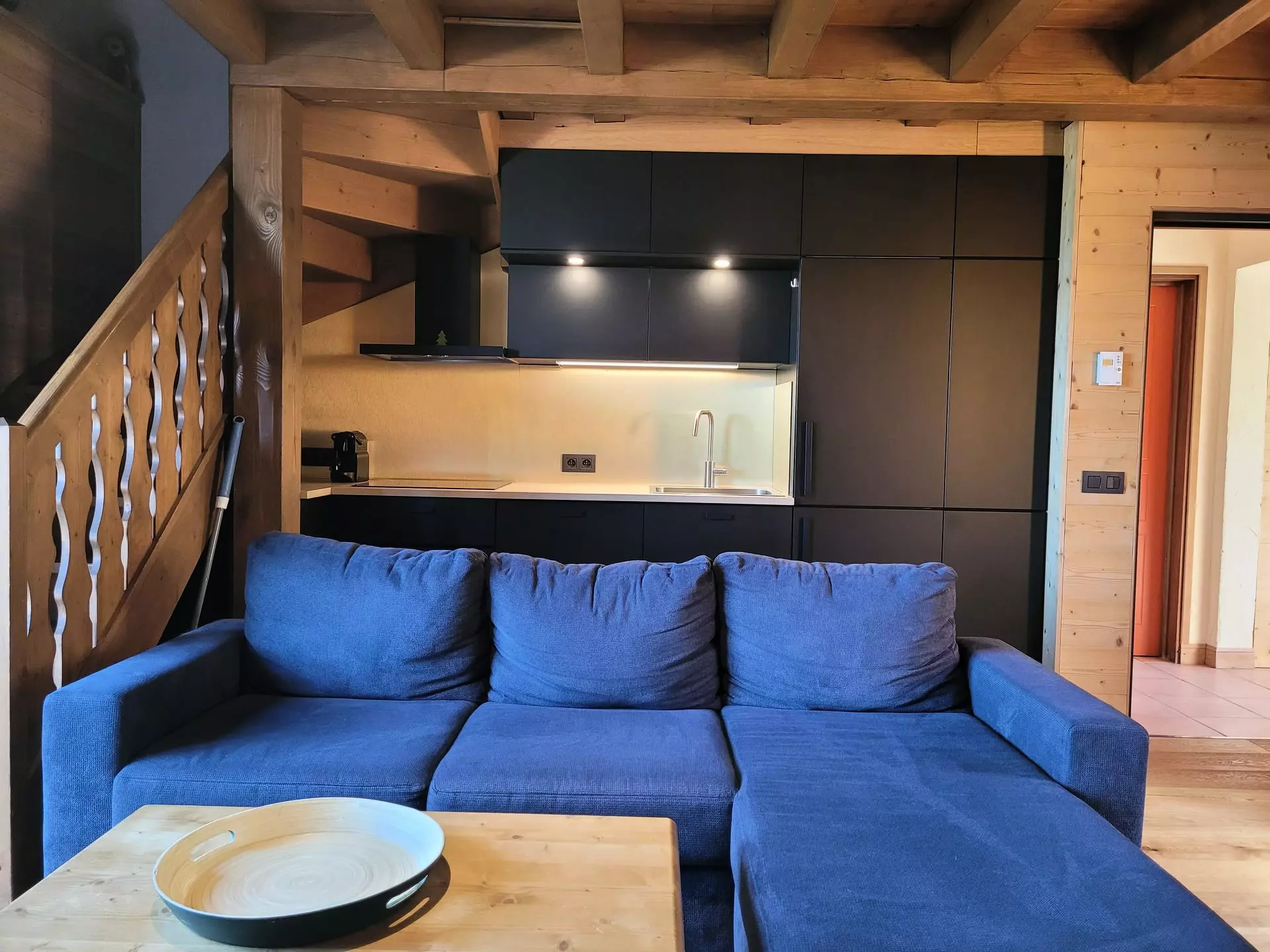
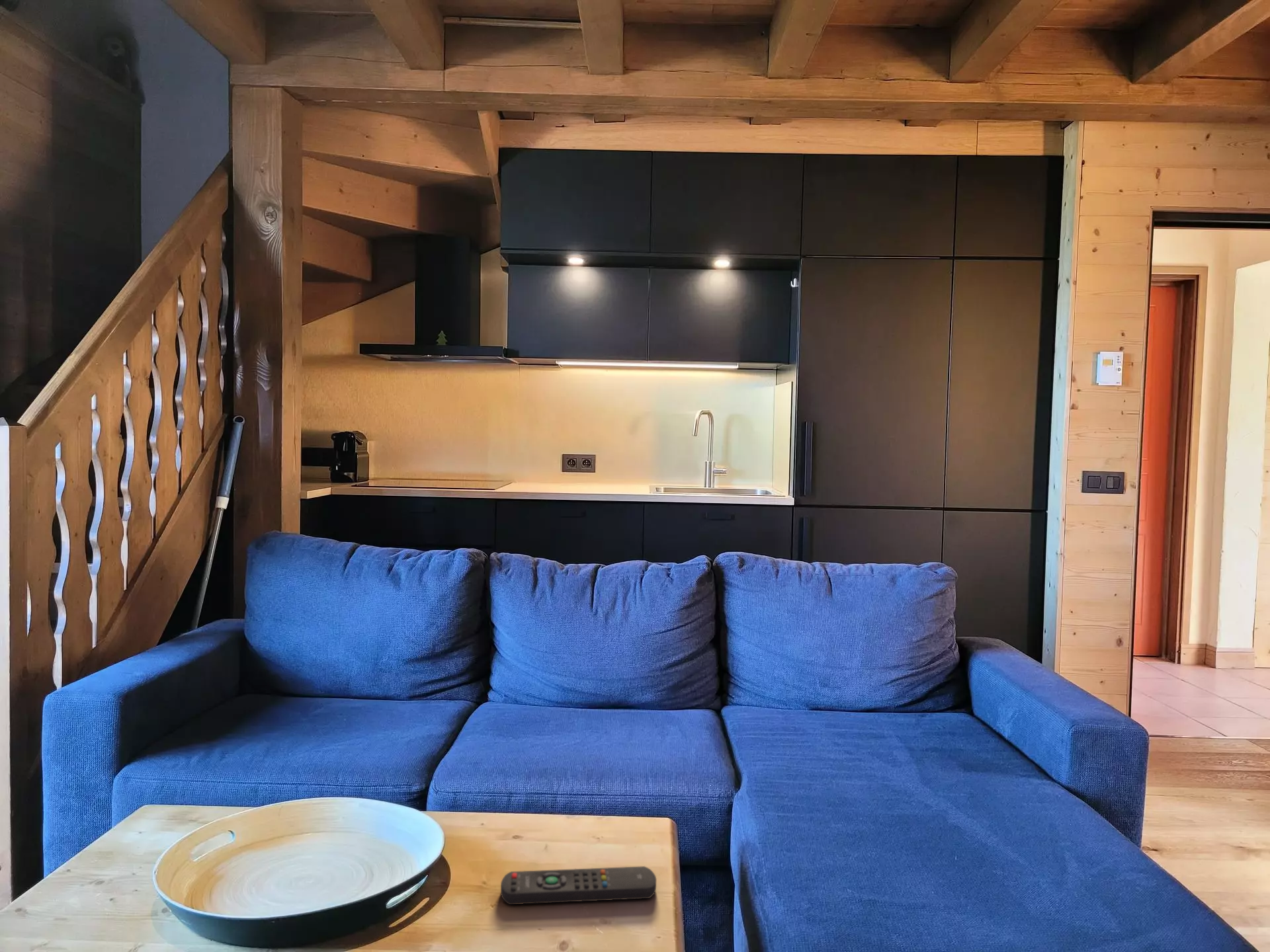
+ remote control [500,865,657,905]
